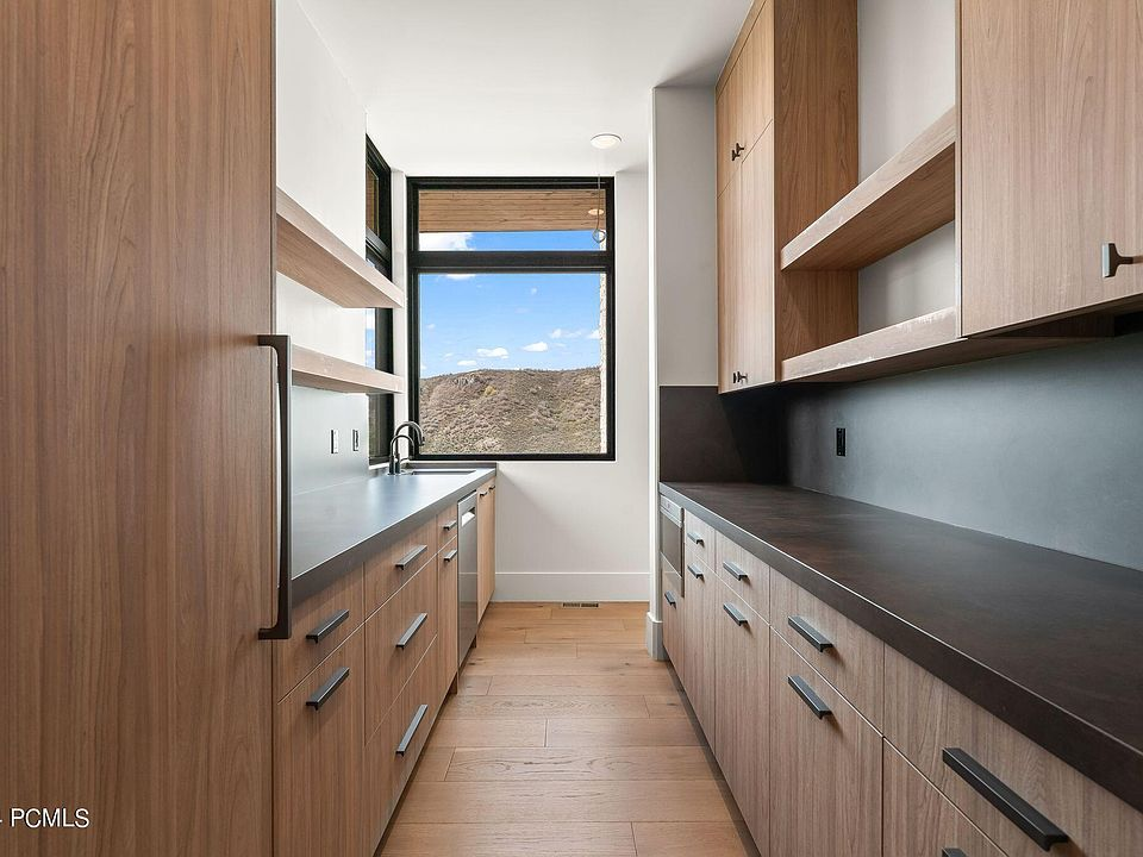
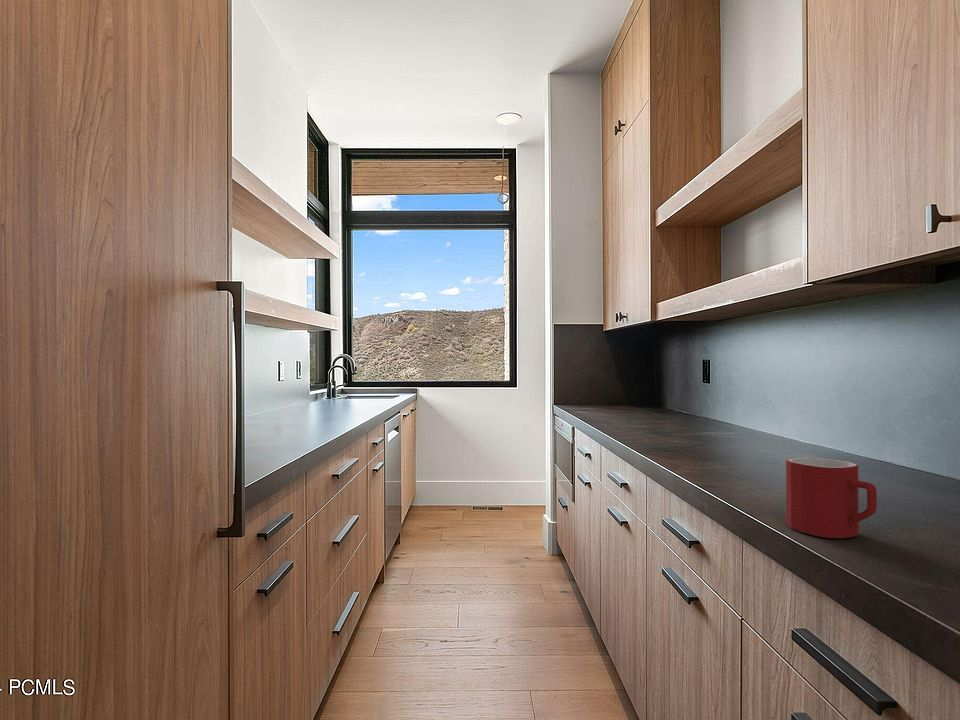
+ mug [785,456,878,539]
